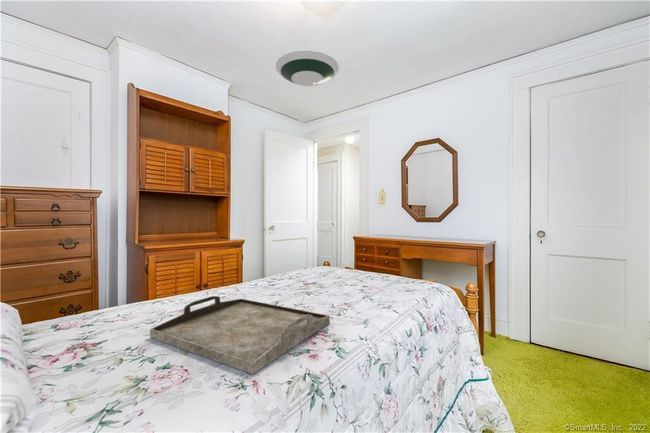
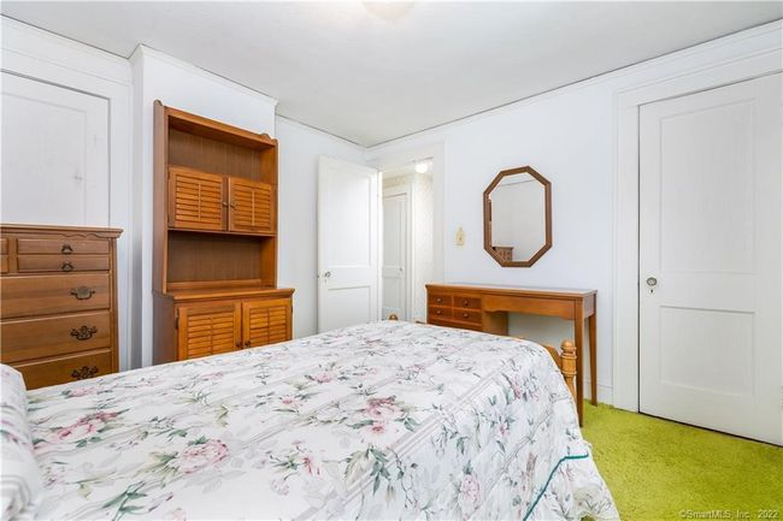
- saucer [275,50,340,87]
- serving tray [149,295,331,375]
